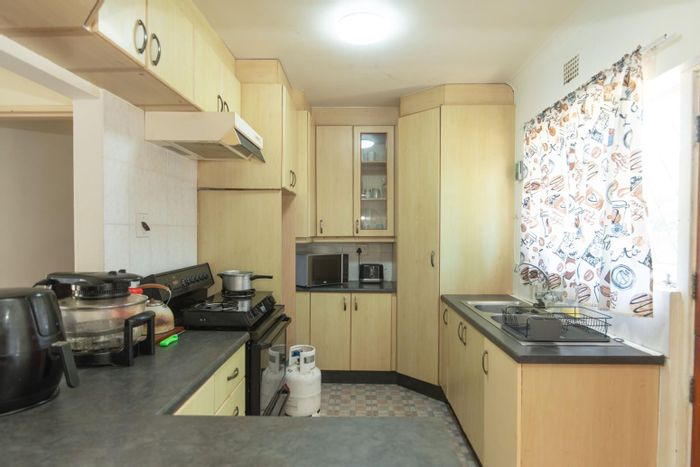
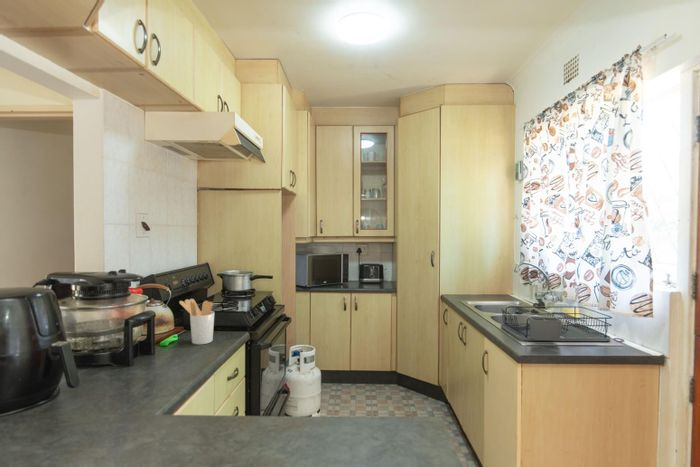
+ utensil holder [178,298,215,345]
